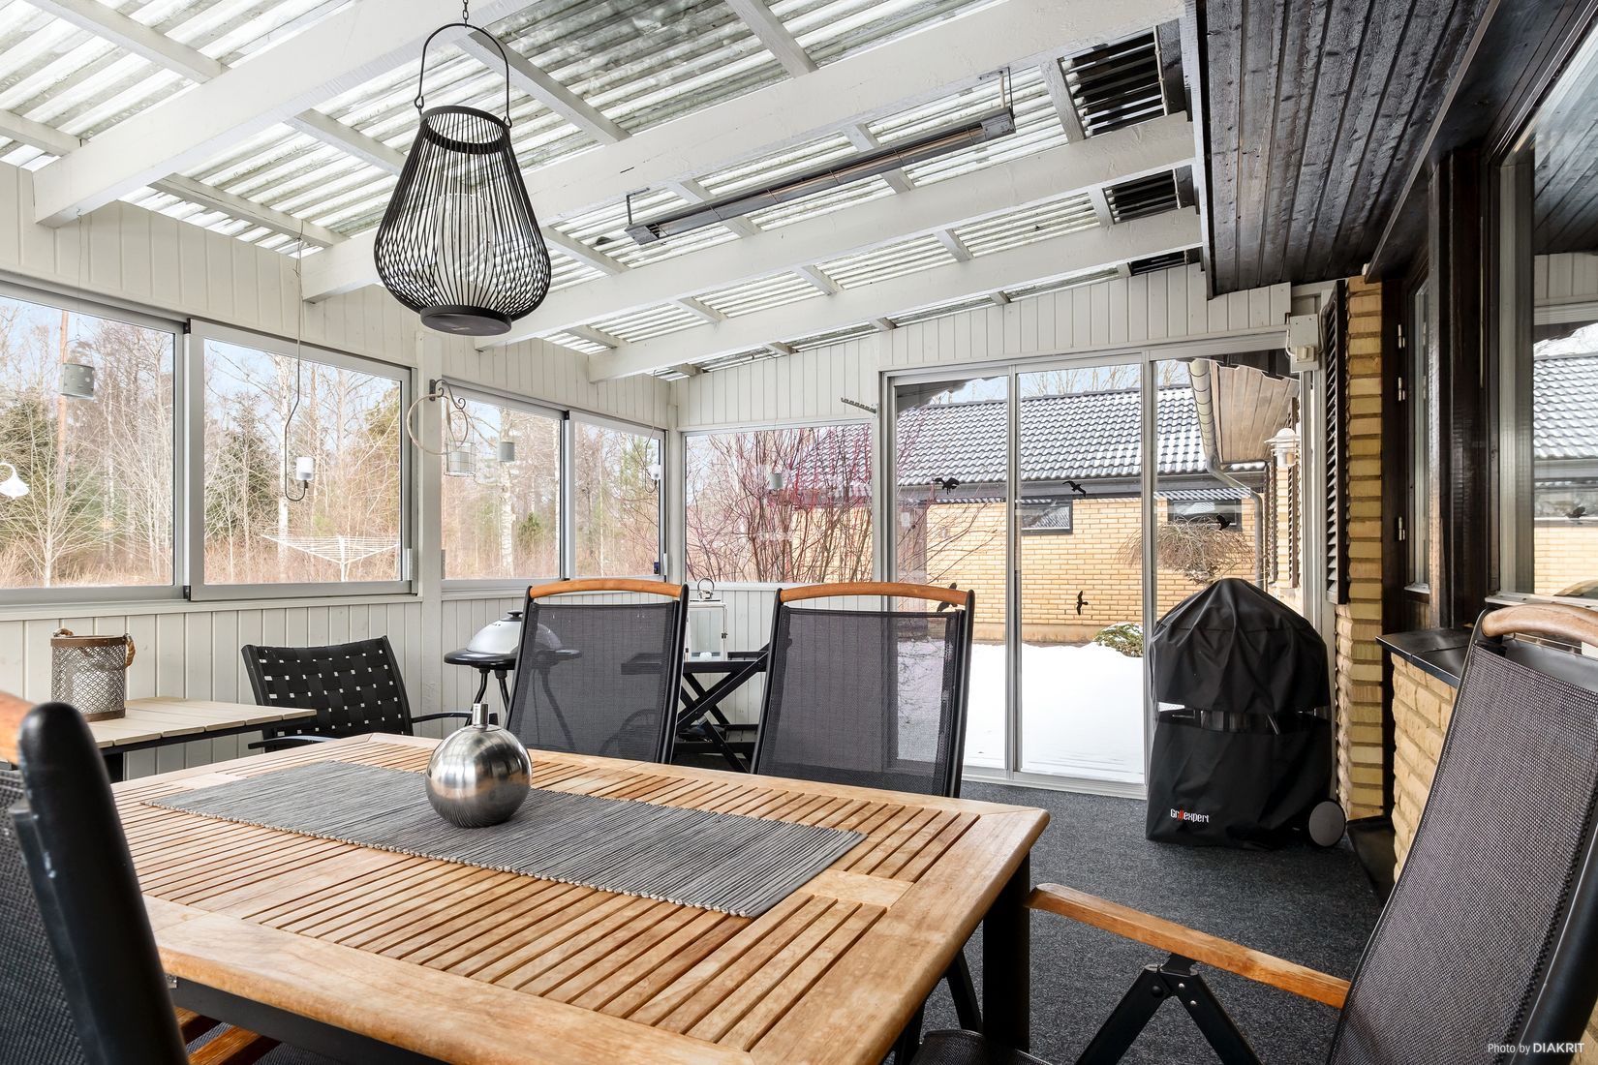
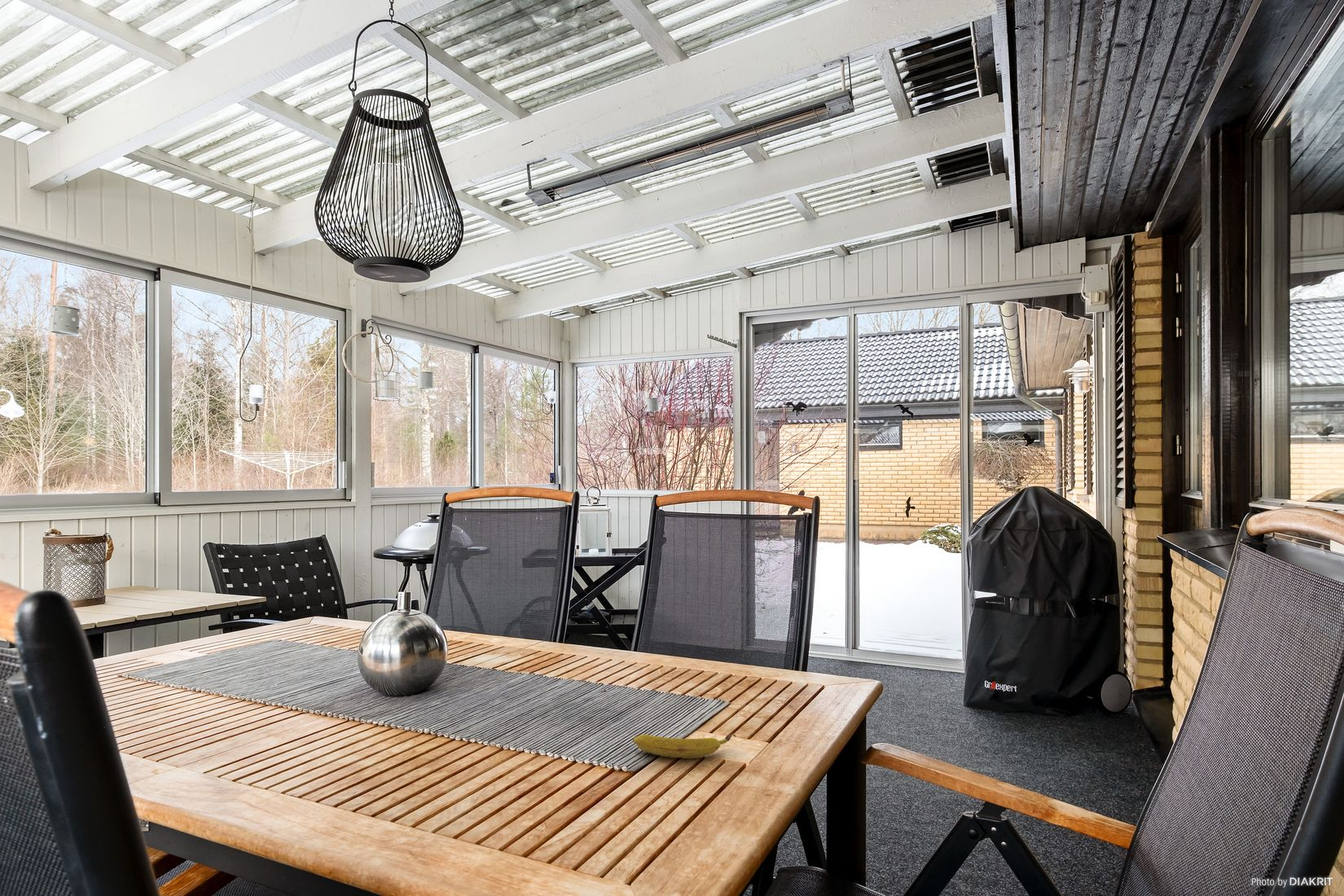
+ banana [632,733,736,758]
